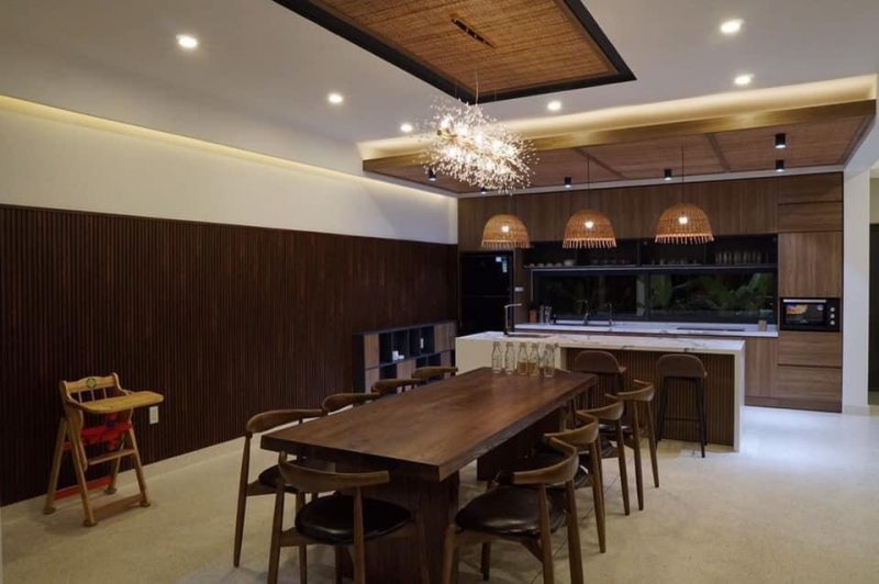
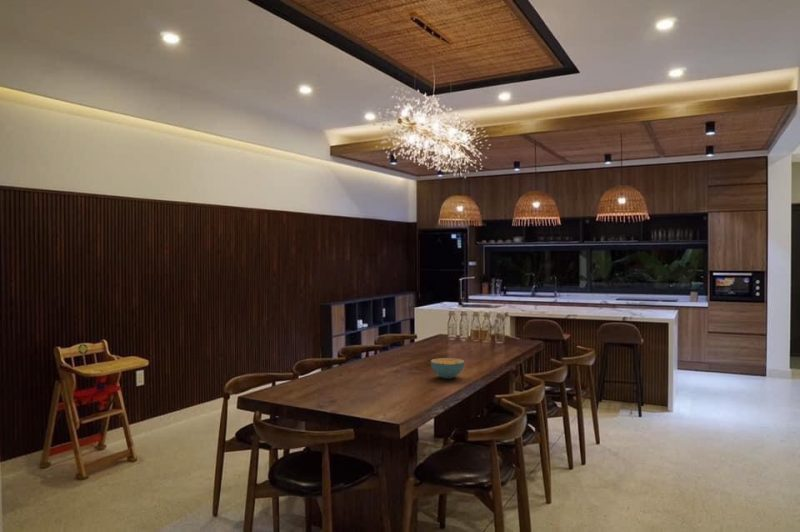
+ cereal bowl [430,357,465,380]
